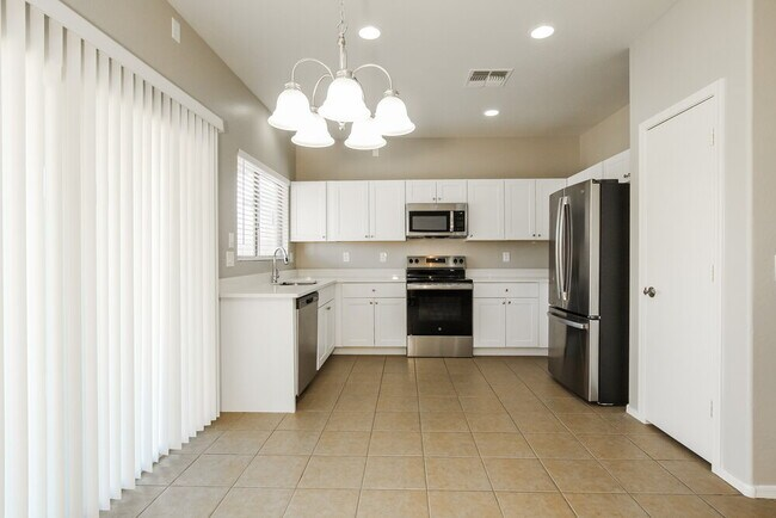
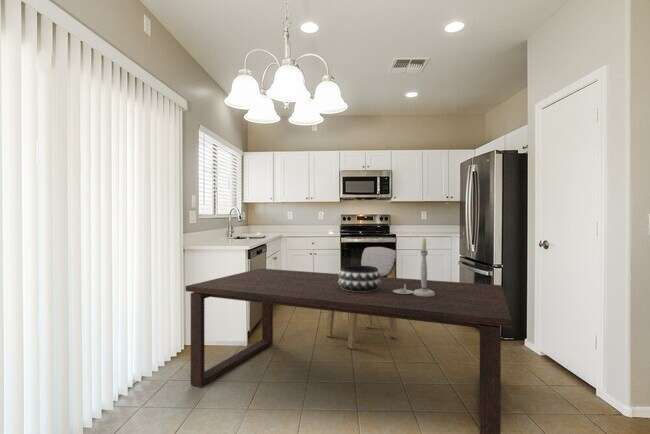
+ chair [325,246,398,350]
+ decorative bowl [338,265,381,292]
+ dining table [185,267,513,434]
+ candlestick [393,237,435,296]
